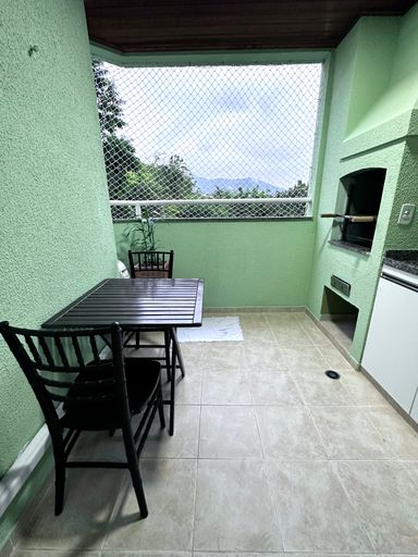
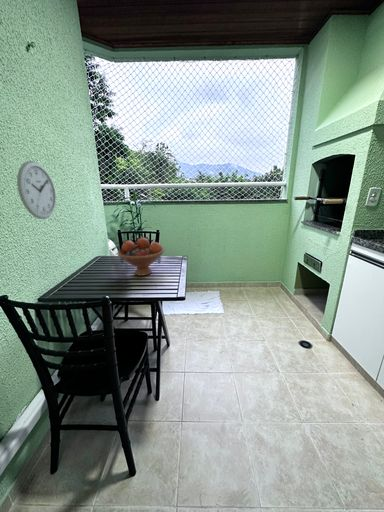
+ wall clock [16,160,57,220]
+ fruit bowl [116,237,165,277]
